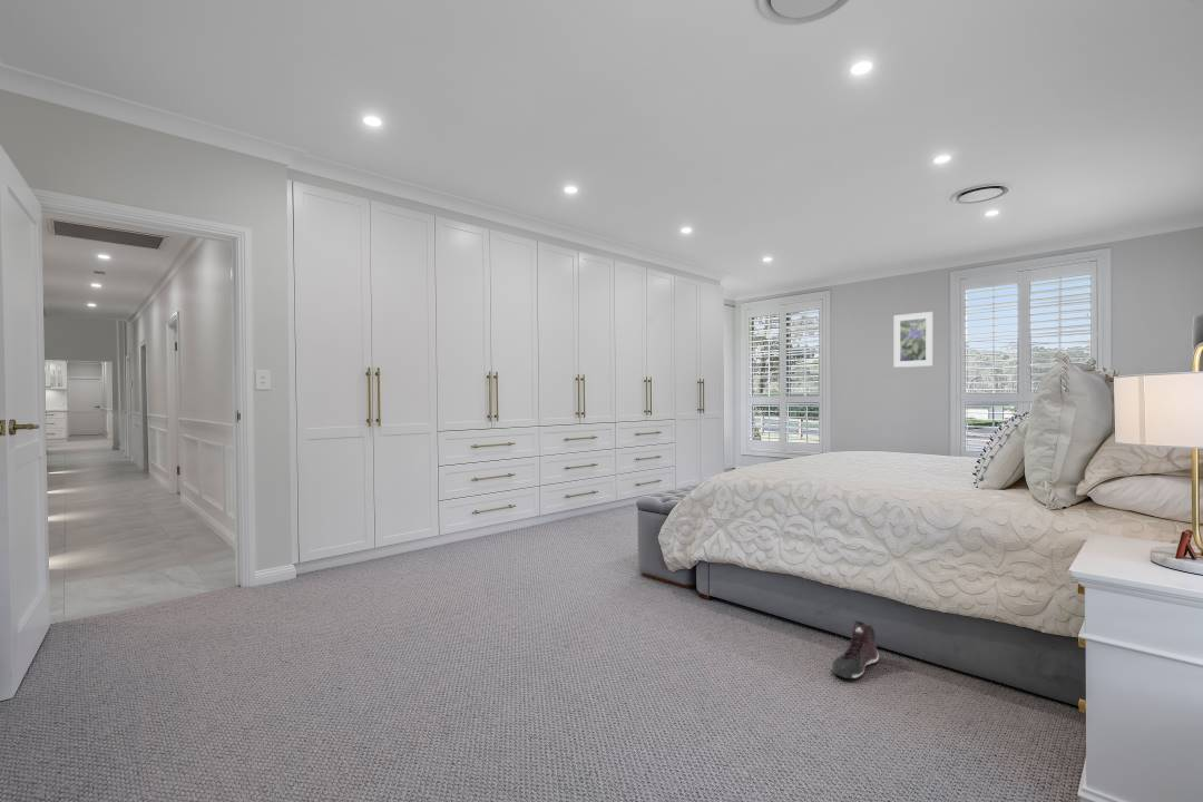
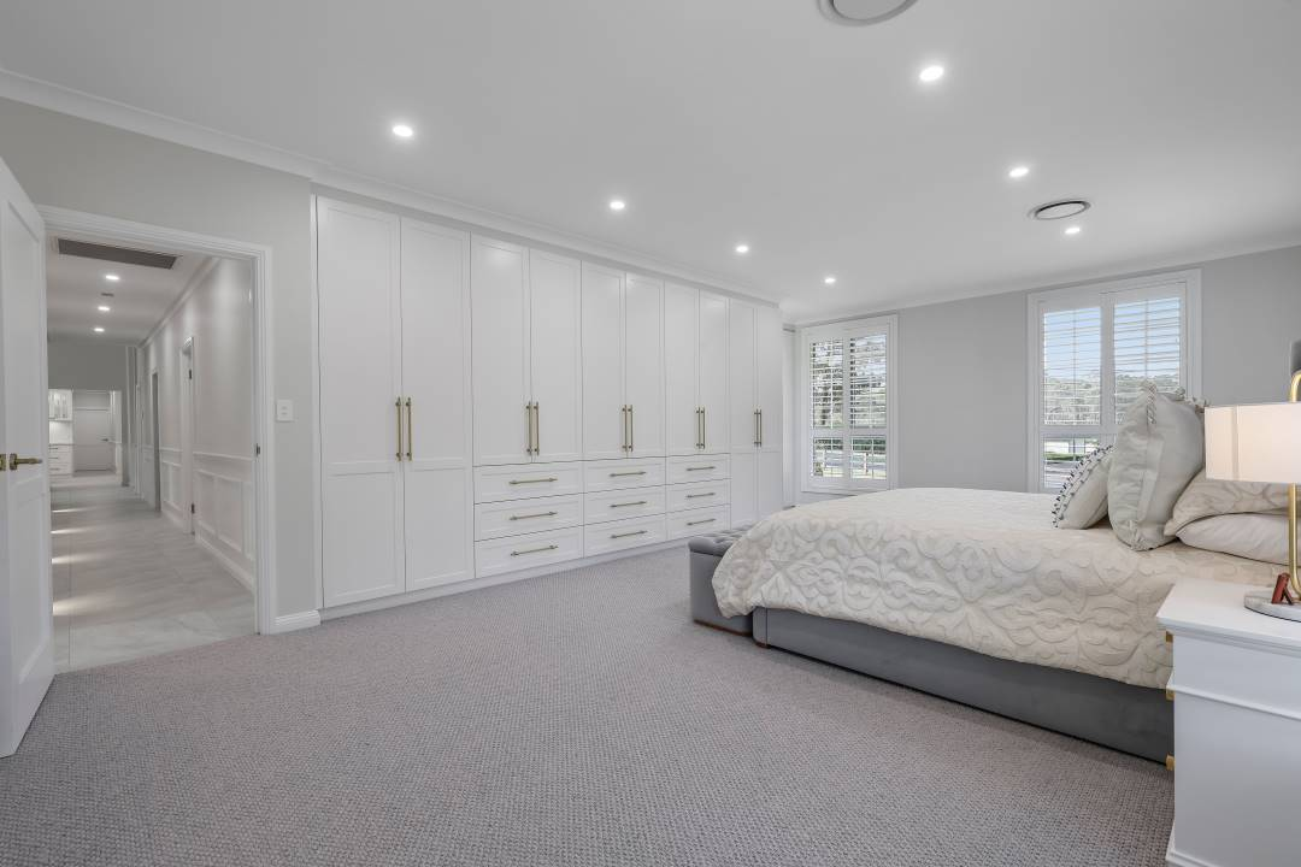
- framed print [893,311,935,369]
- sneaker [830,619,880,679]
